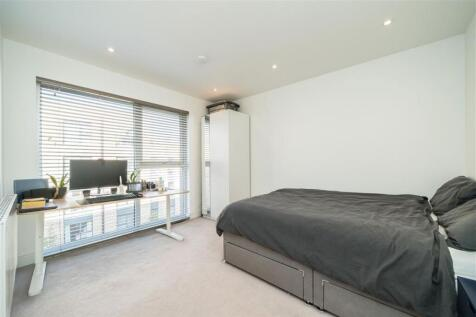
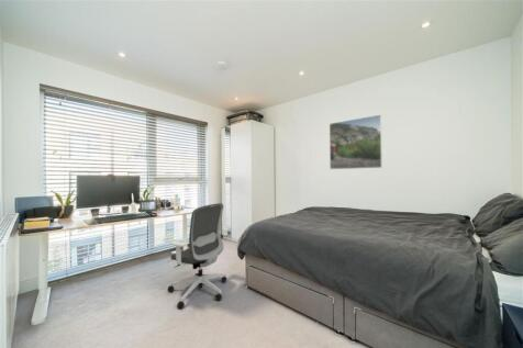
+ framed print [329,113,383,170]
+ office chair [167,202,227,310]
